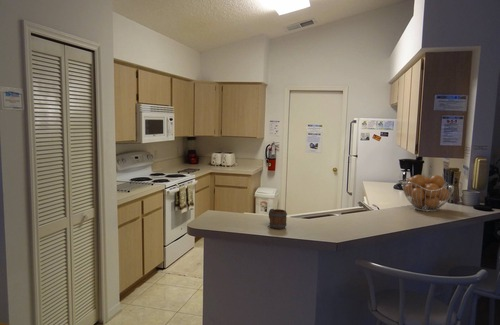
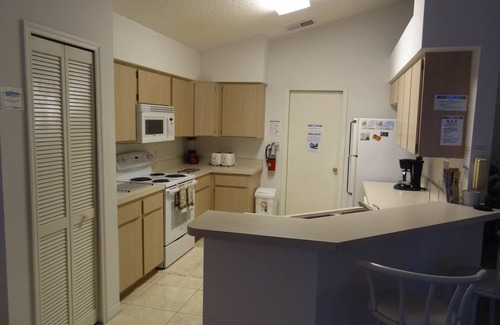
- mug [268,208,288,230]
- fruit basket [401,174,455,212]
